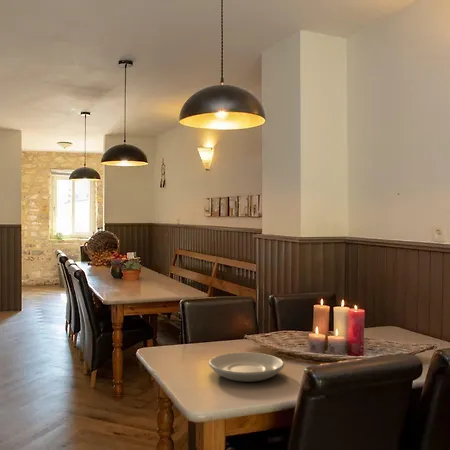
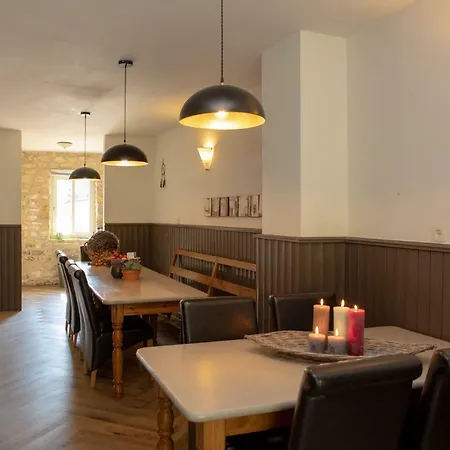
- plate [208,351,285,383]
